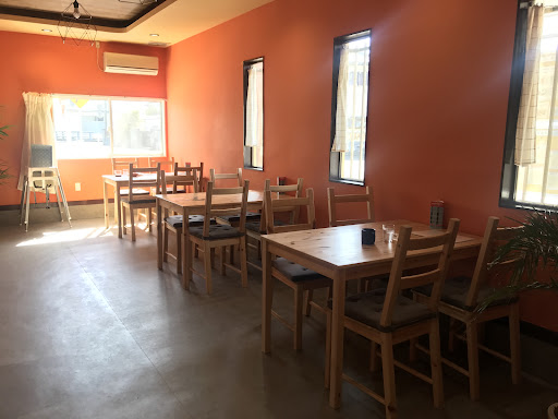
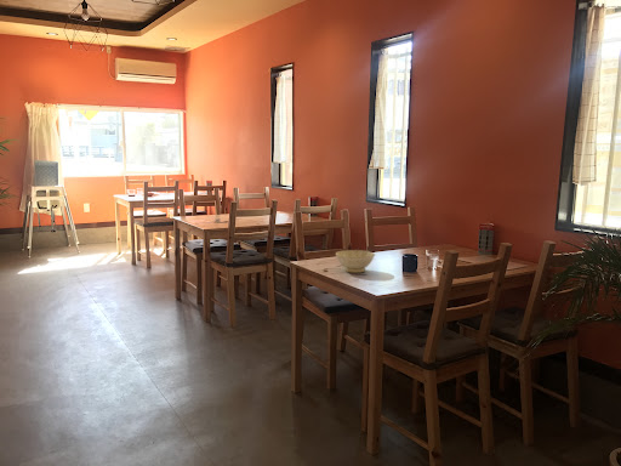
+ bowl [335,249,376,274]
